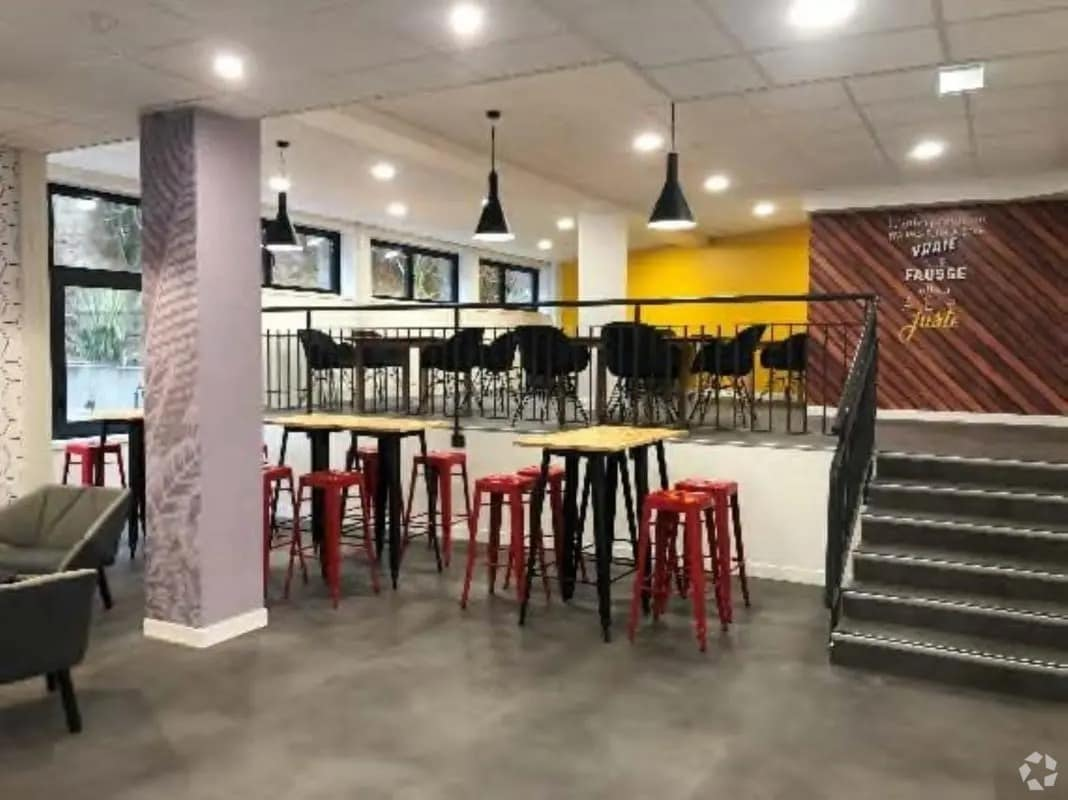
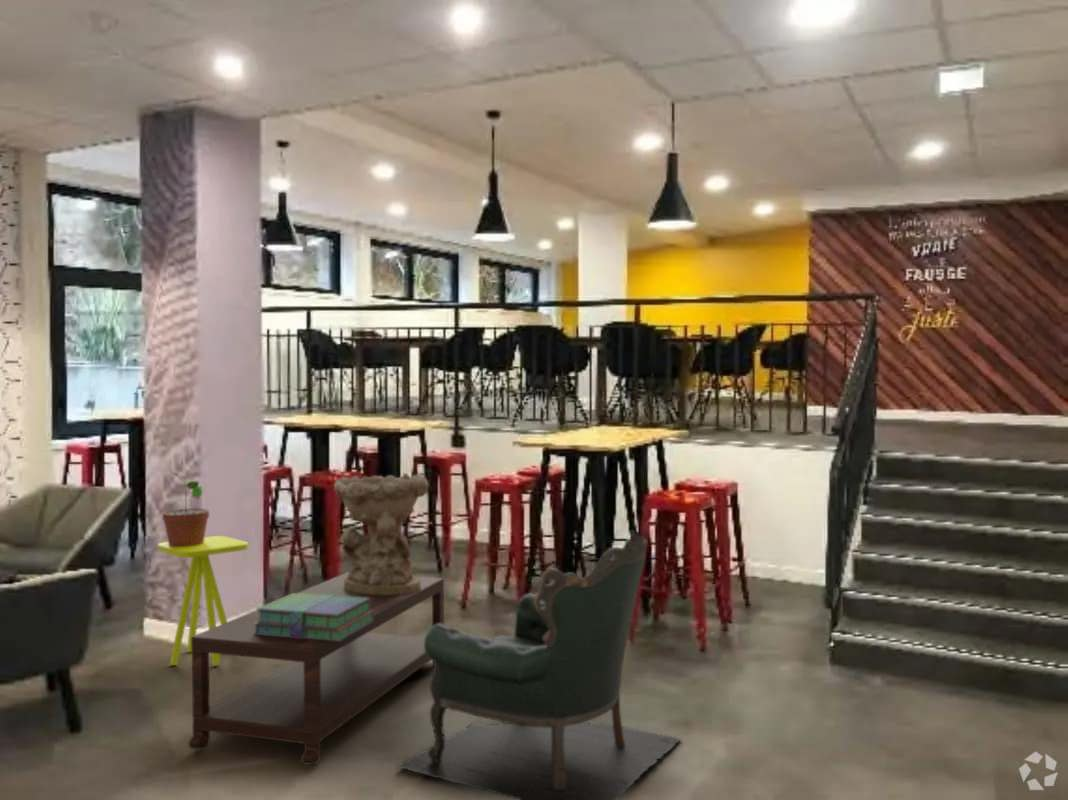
+ coffee table [188,571,445,766]
+ armchair [395,529,682,800]
+ potted plant [161,471,210,547]
+ side table [157,535,249,666]
+ decorative bowl [333,472,430,595]
+ stack of books [253,592,374,641]
